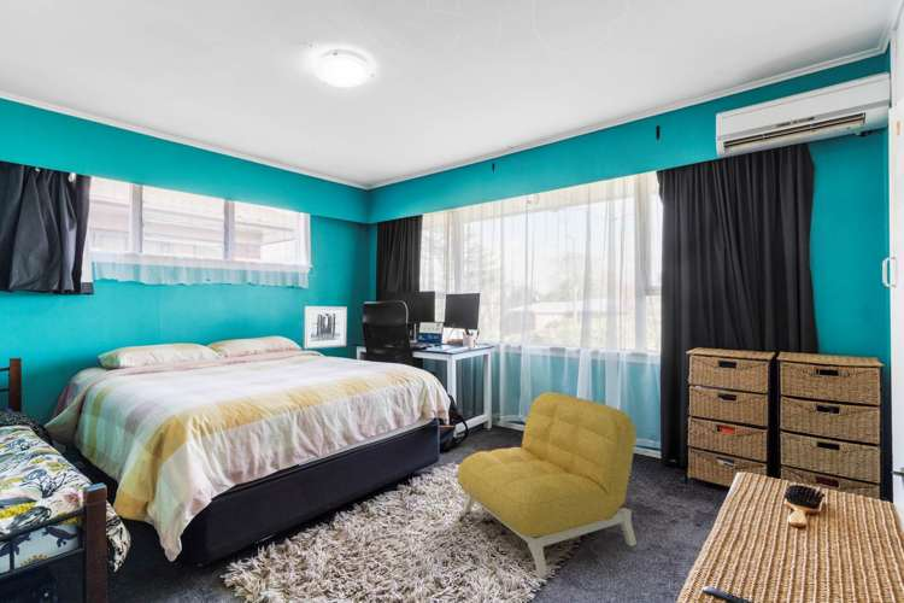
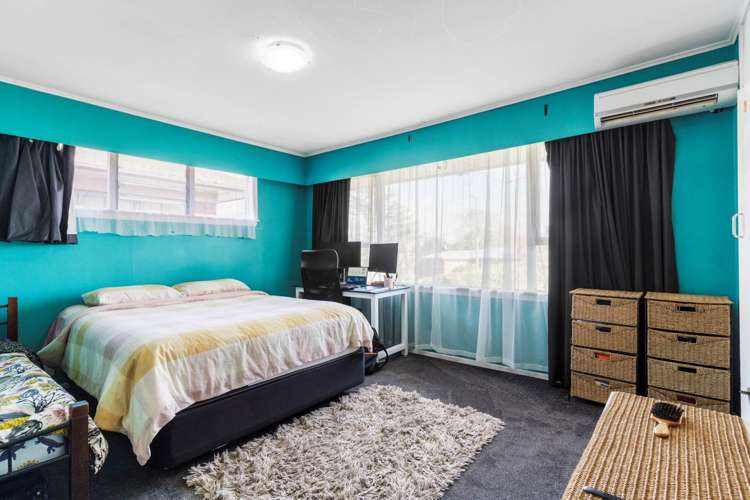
- armchair [457,391,638,579]
- wall art [303,305,348,350]
